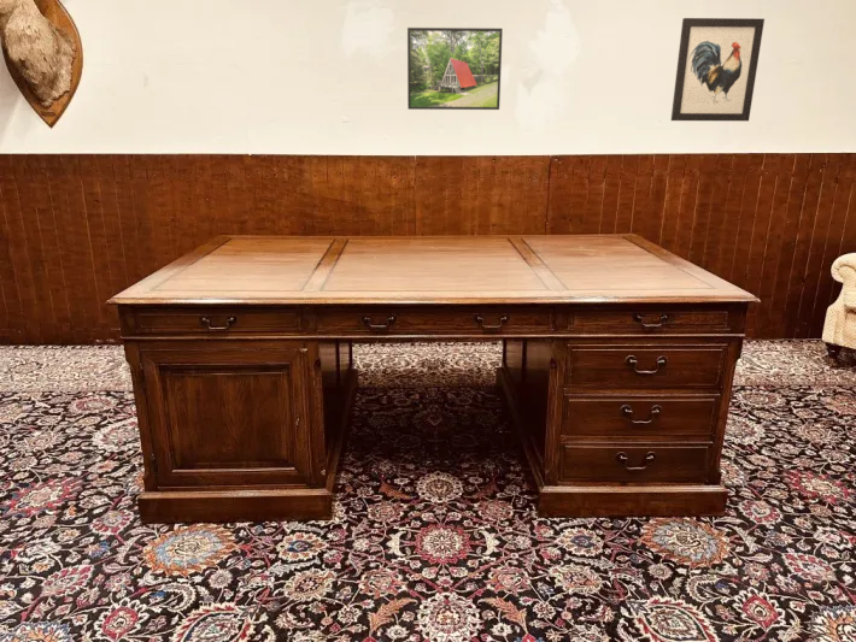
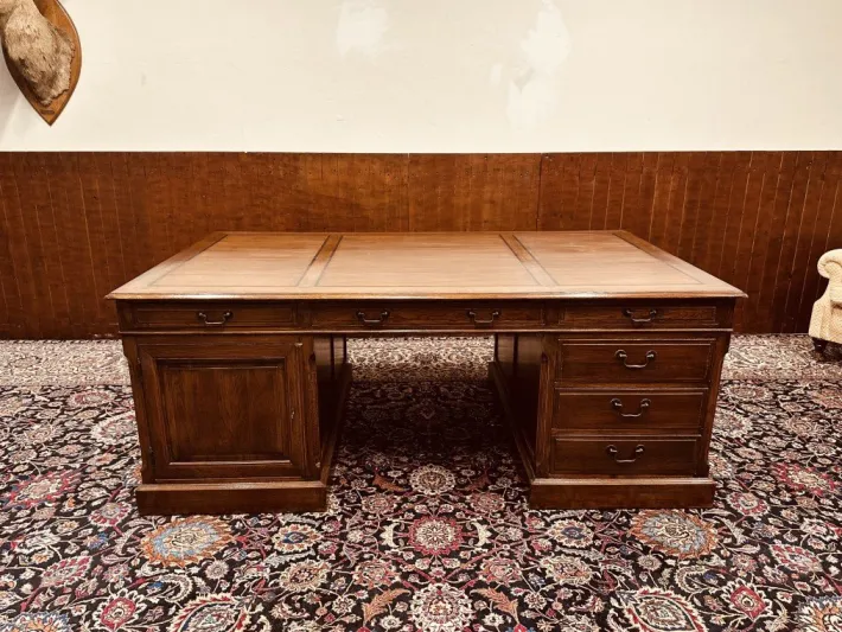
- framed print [406,26,504,111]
- wall art [670,17,766,122]
